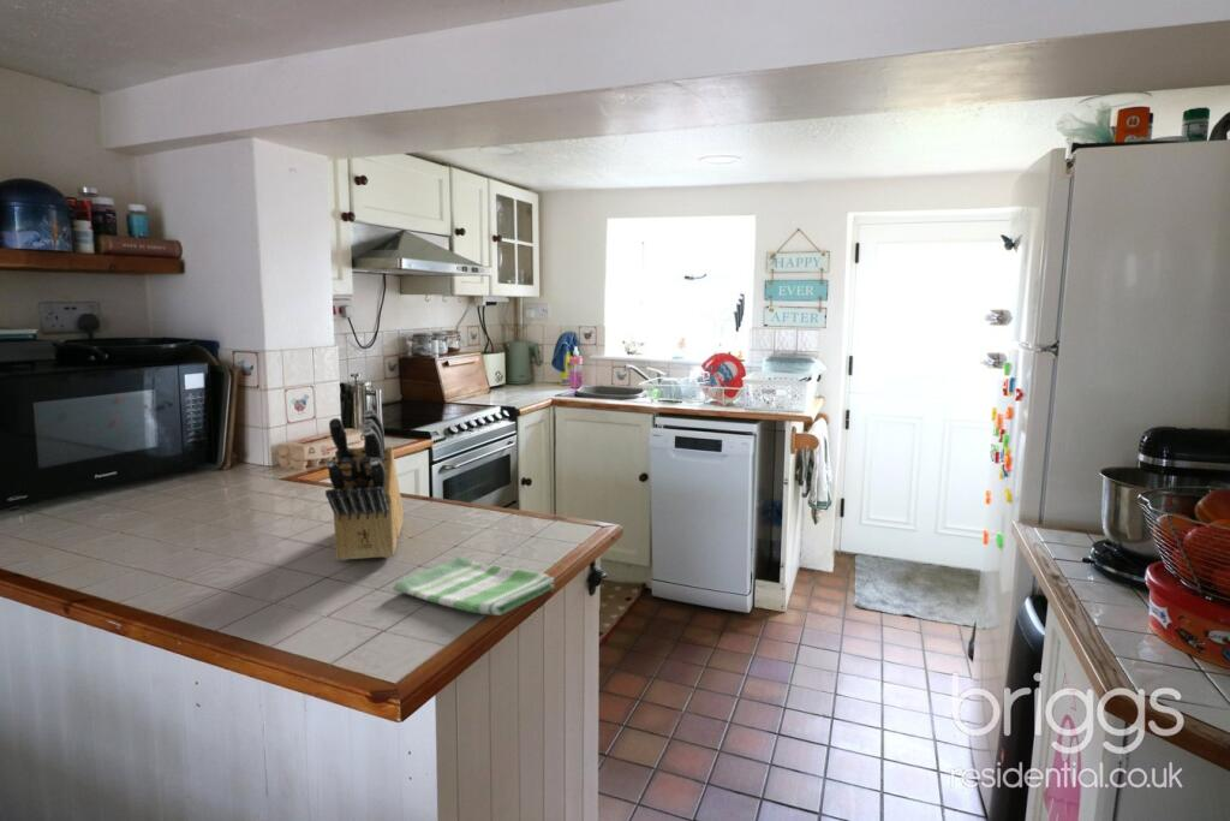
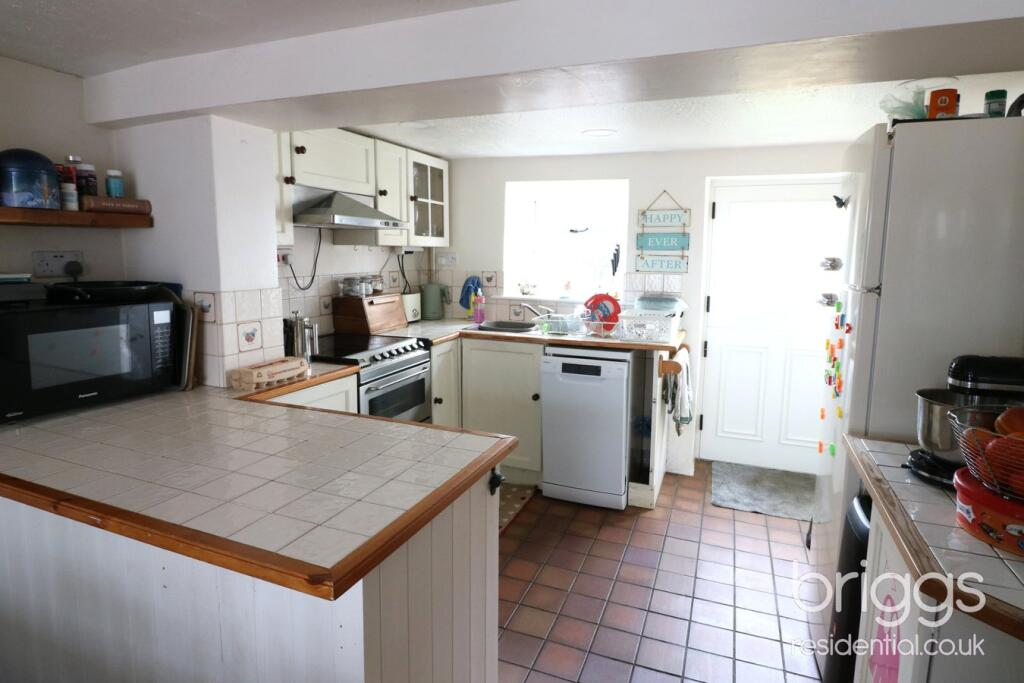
- dish towel [392,554,556,617]
- knife block [324,407,404,561]
